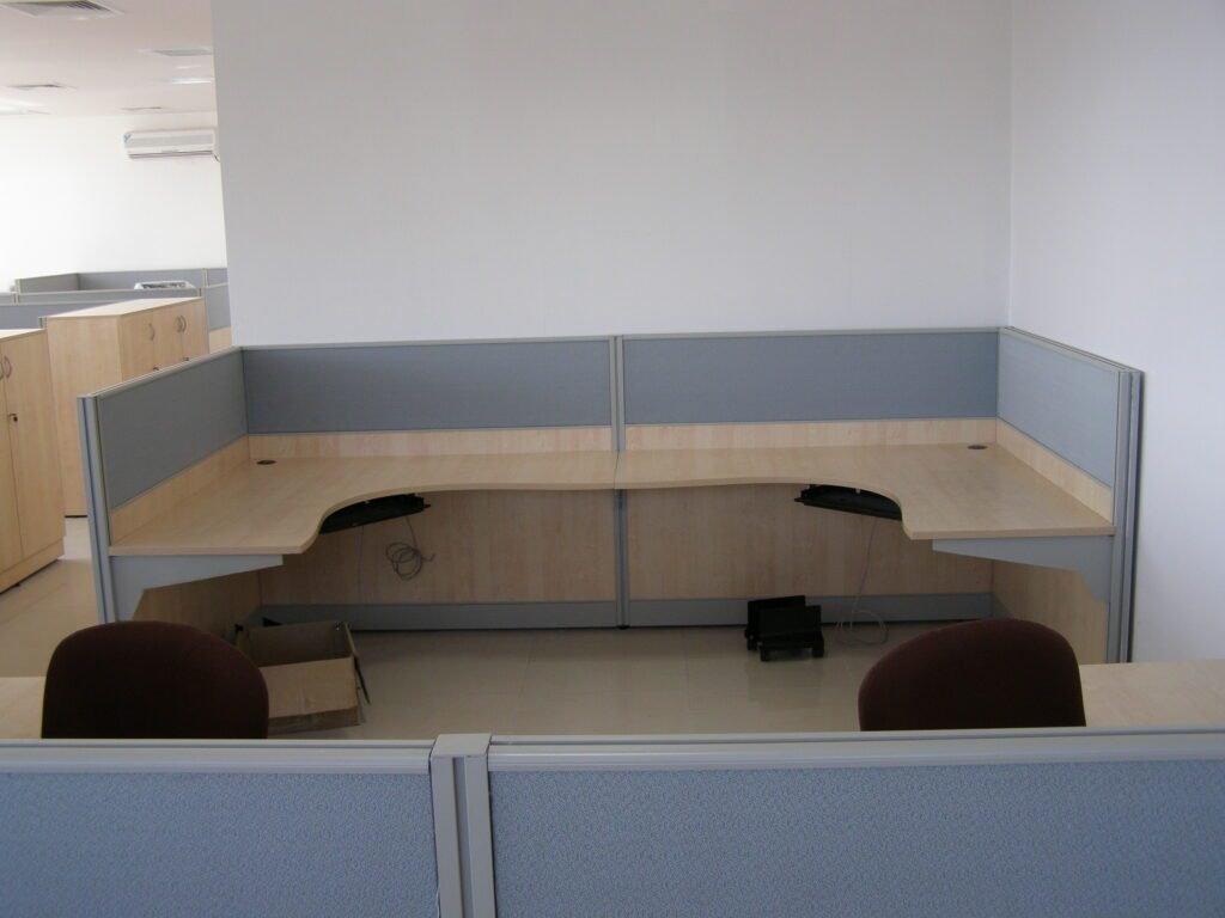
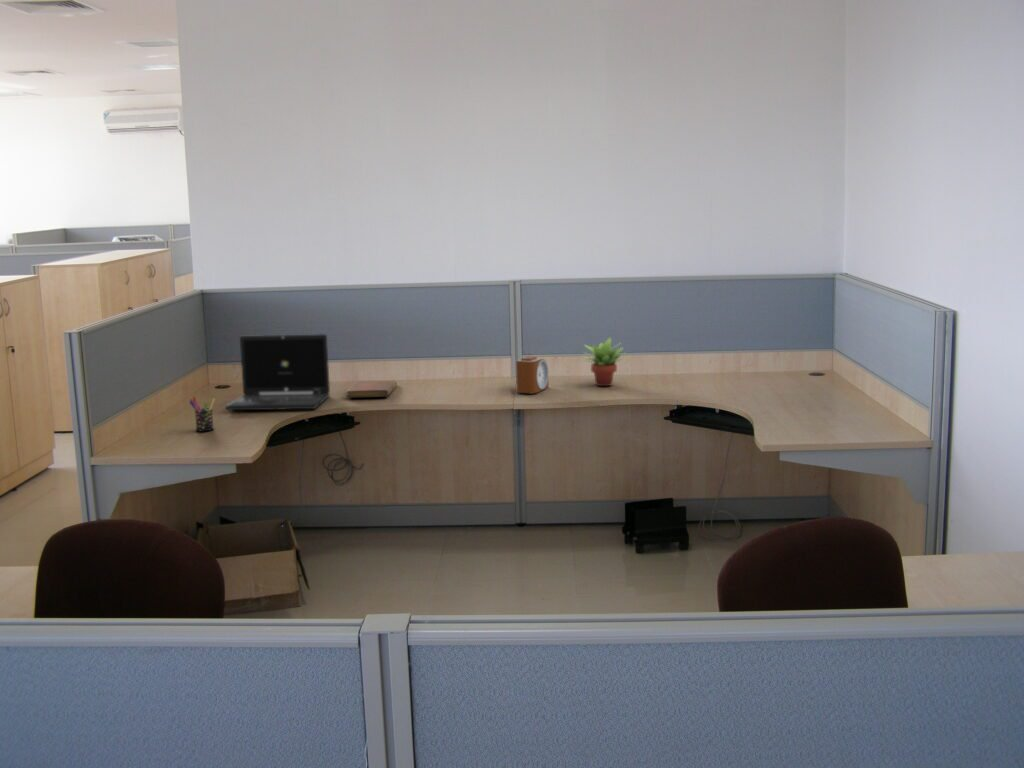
+ laptop [225,333,331,411]
+ notebook [345,380,398,398]
+ succulent plant [581,336,630,387]
+ pen holder [188,395,216,433]
+ alarm clock [515,356,550,394]
